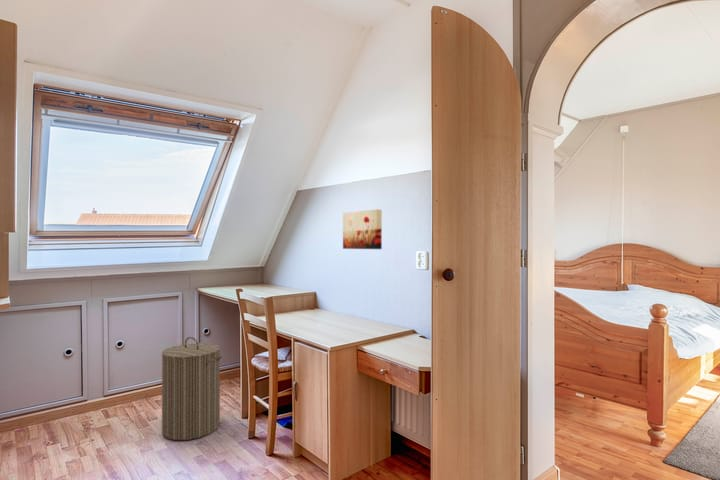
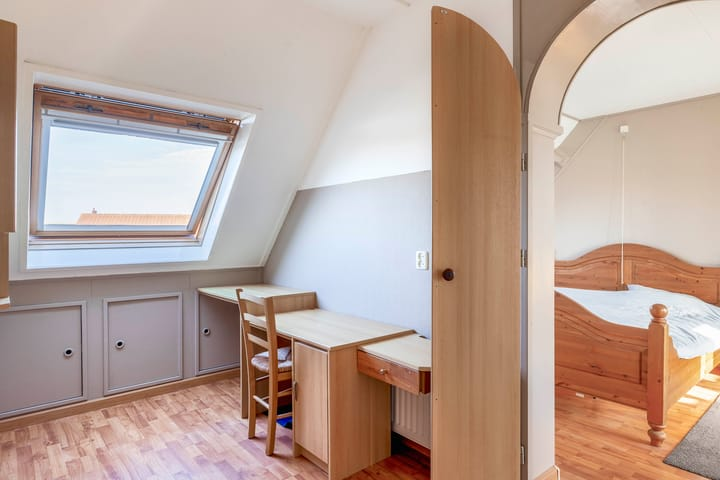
- wall art [342,208,383,250]
- laundry hamper [161,336,223,441]
